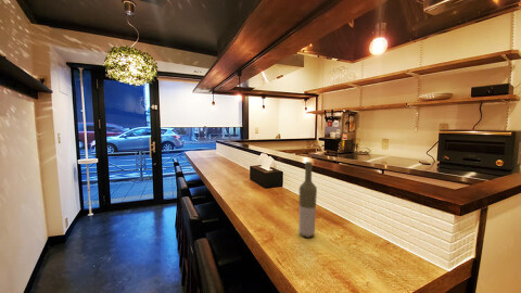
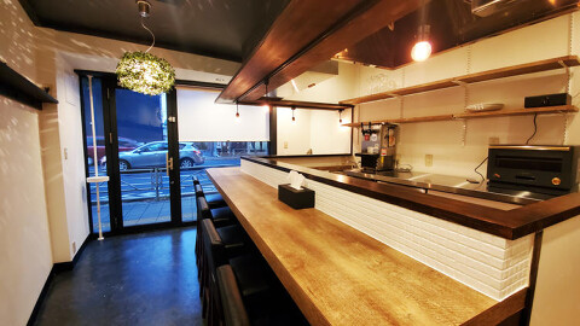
- bottle [297,161,318,239]
